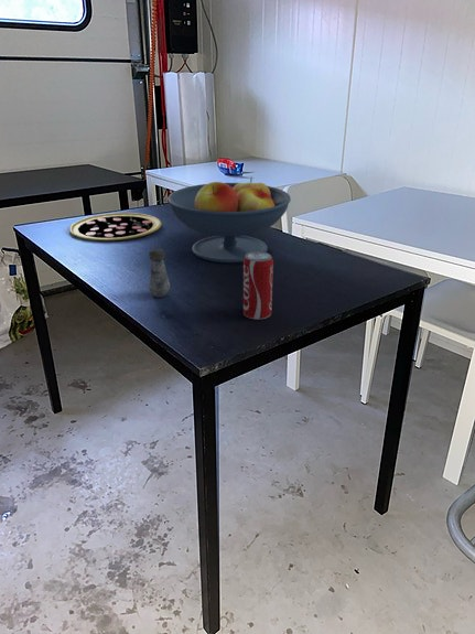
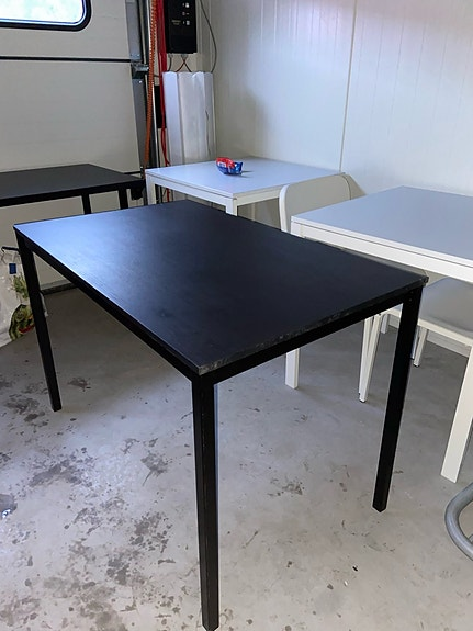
- fruit bowl [166,176,292,264]
- beverage can [242,251,274,321]
- pizza [68,212,162,241]
- salt shaker [148,248,171,299]
